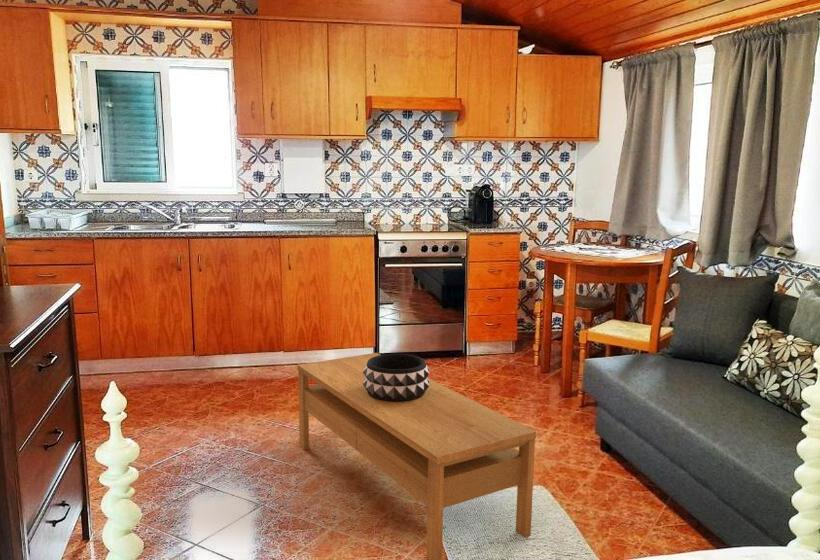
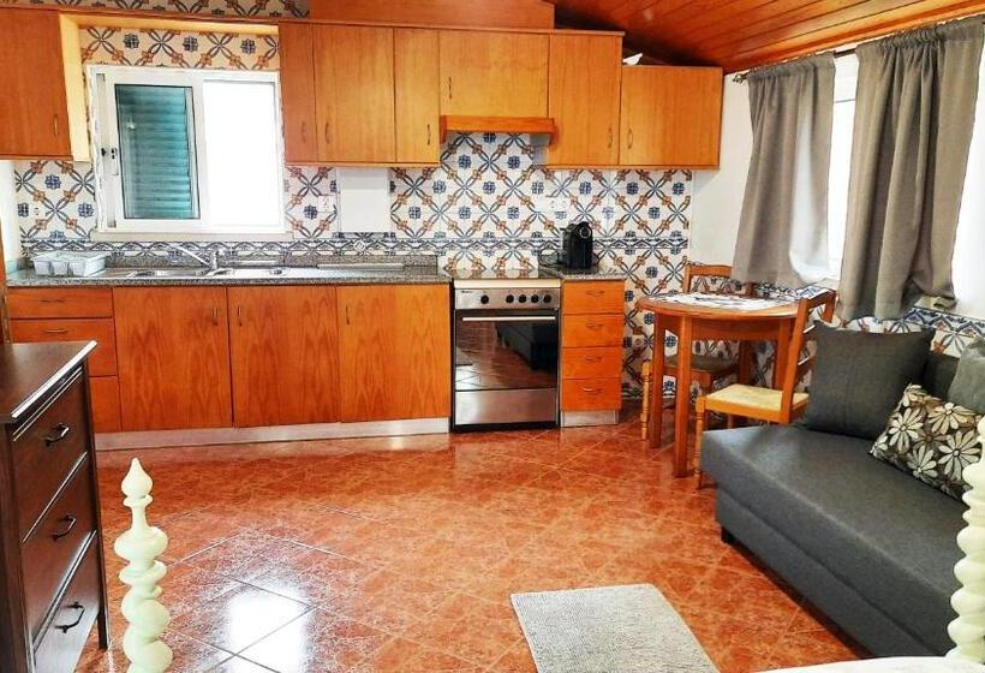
- decorative bowl [363,353,431,402]
- coffee table [297,352,537,560]
